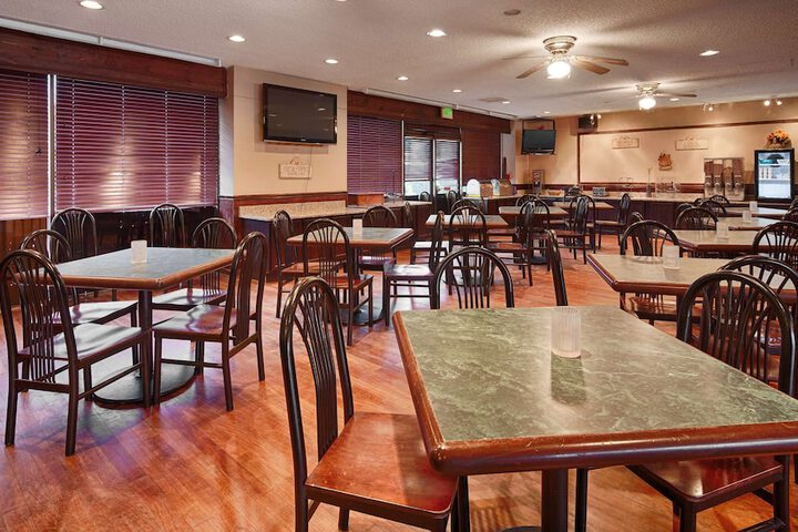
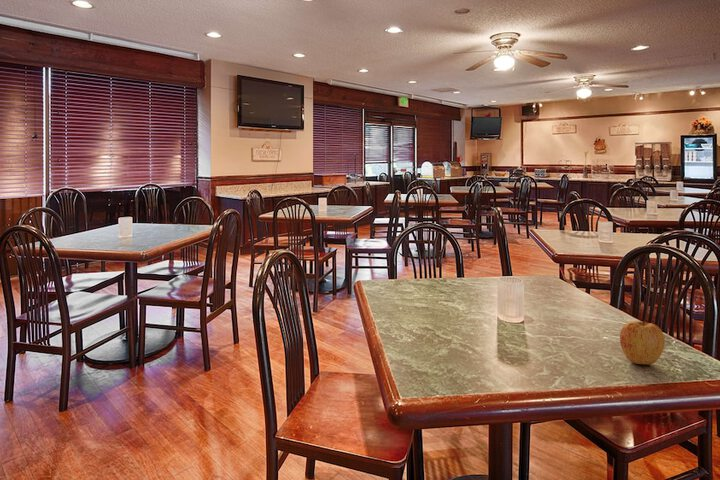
+ apple [619,320,666,365]
